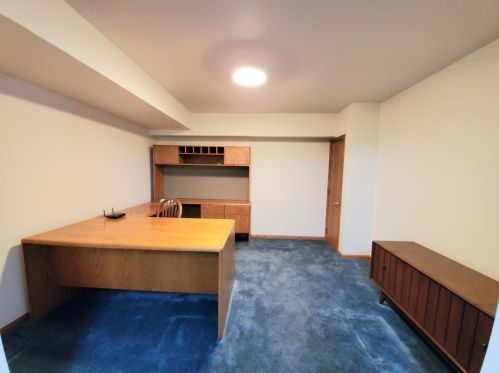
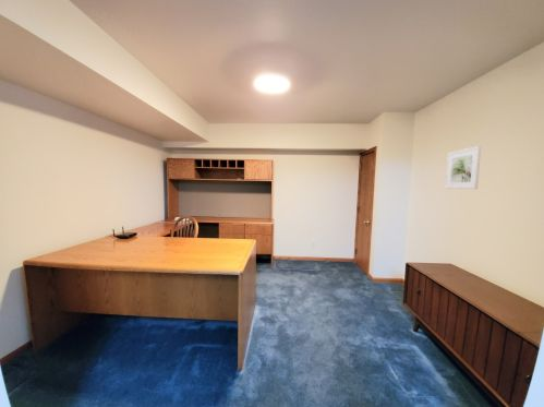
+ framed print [445,145,482,190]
